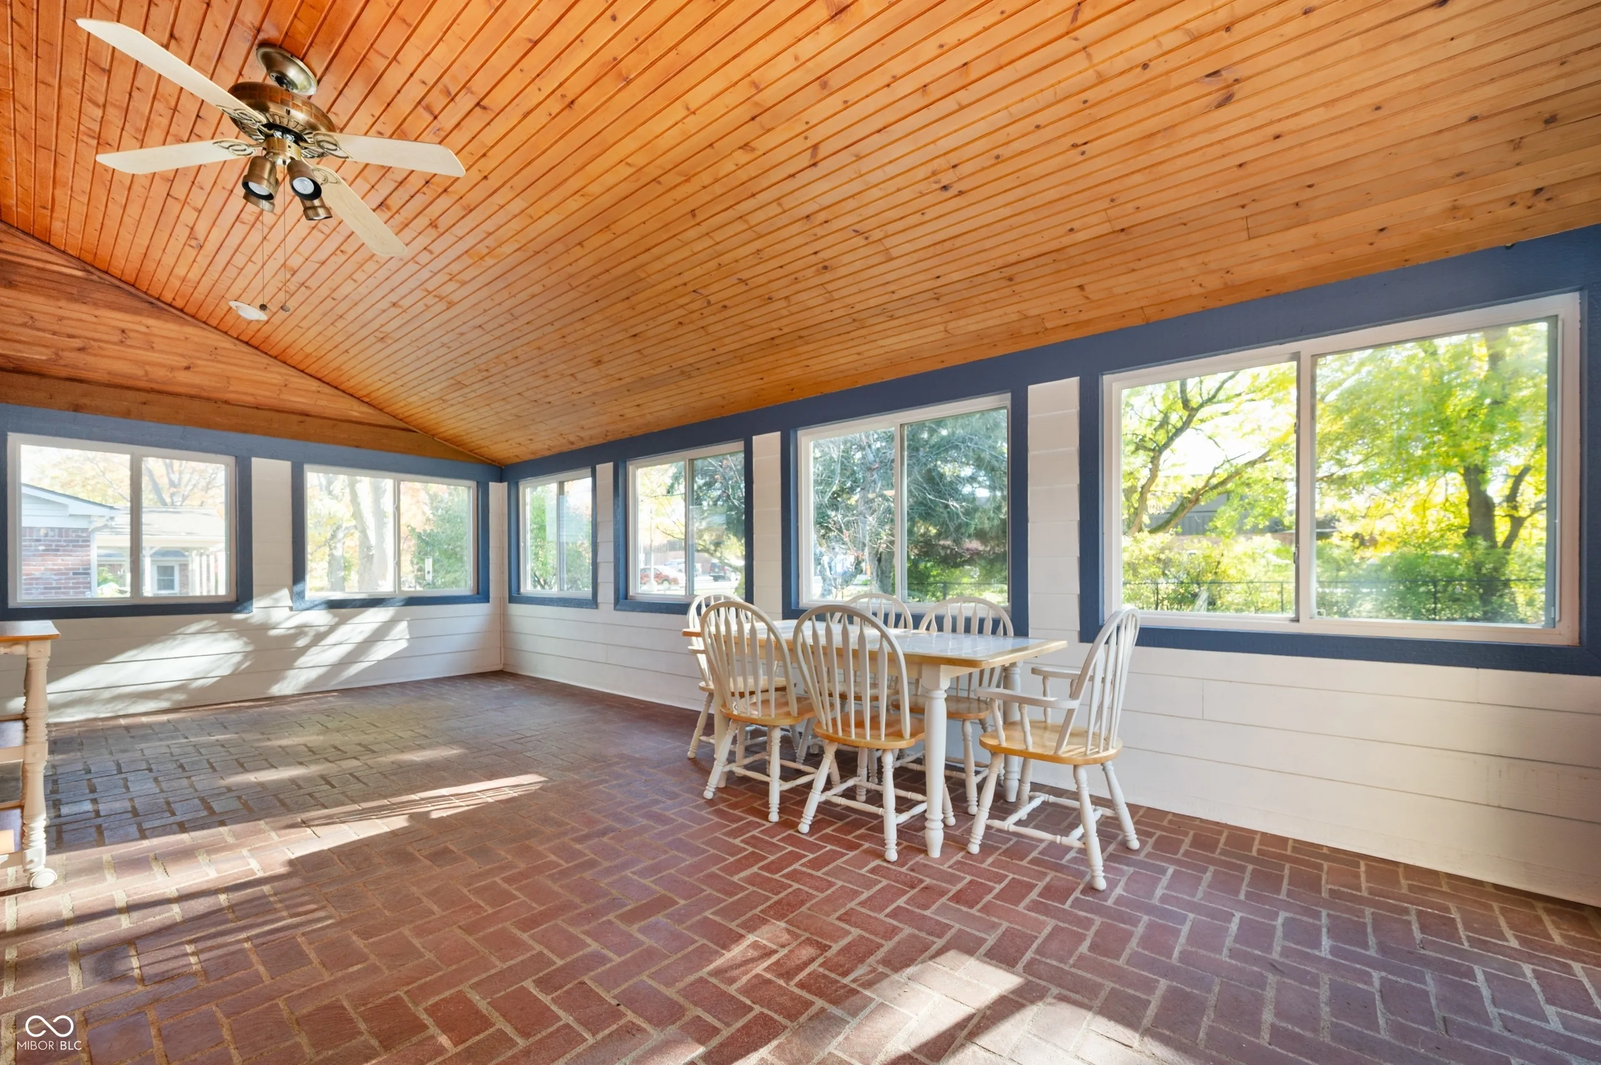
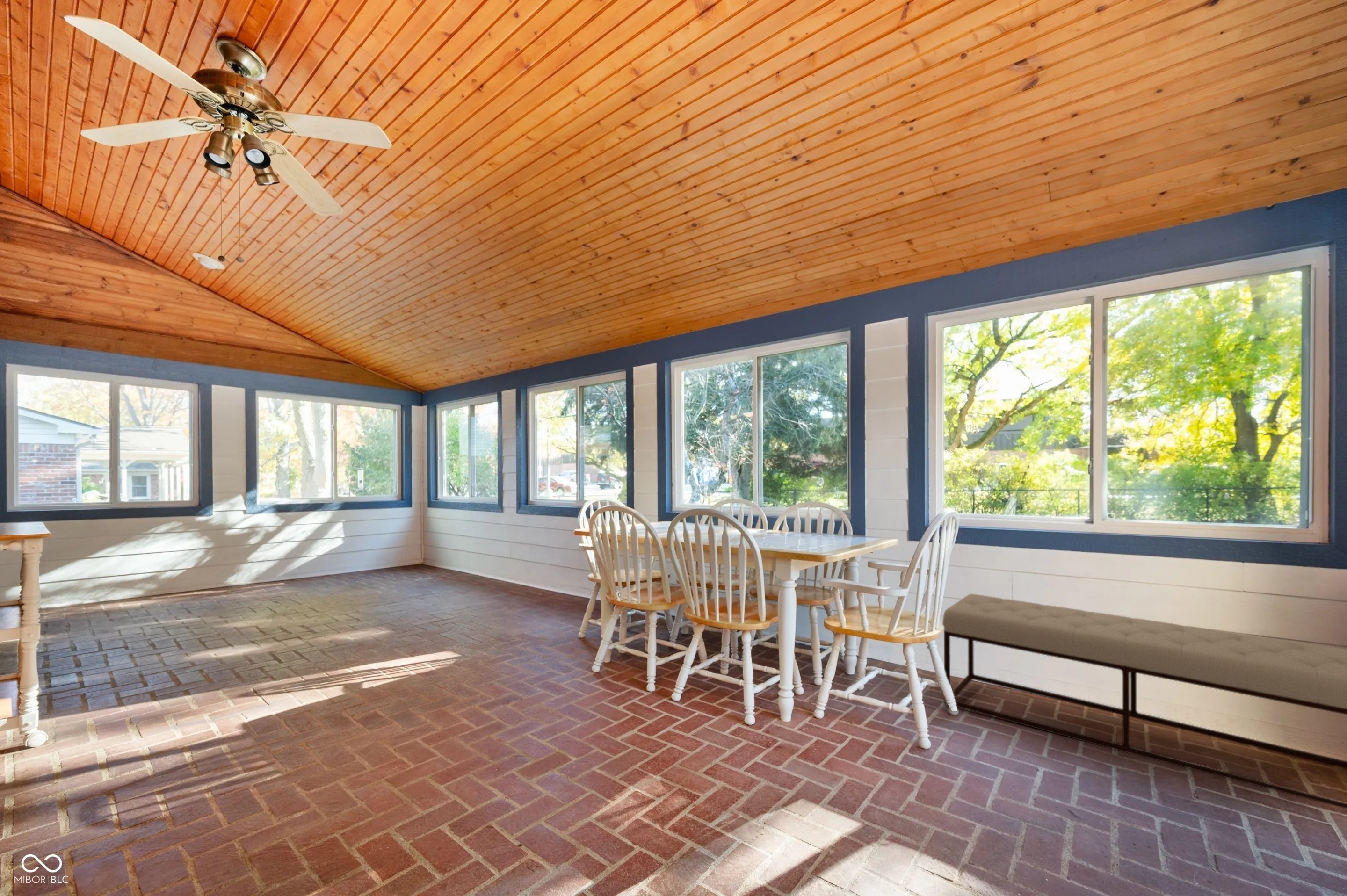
+ bench [942,593,1347,809]
